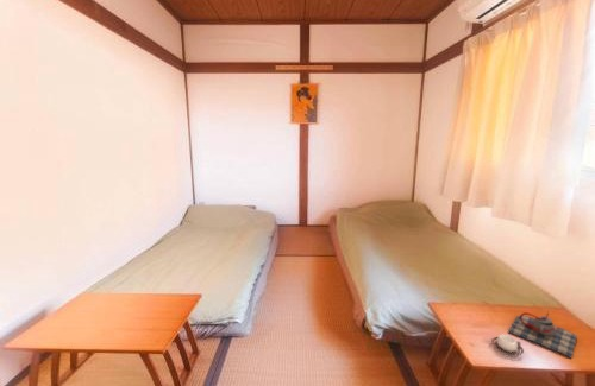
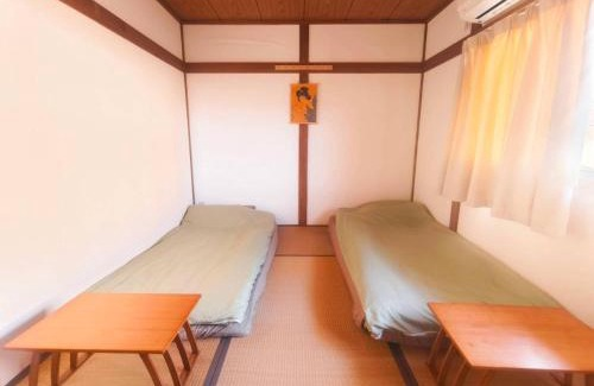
- teapot [507,310,578,360]
- cup [490,334,525,356]
